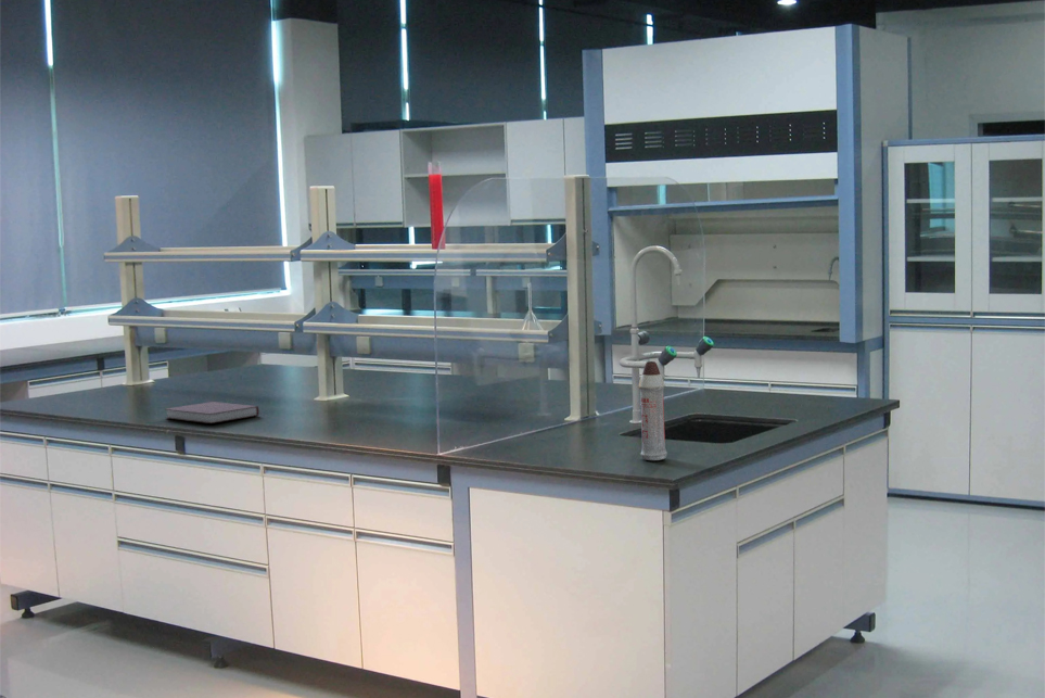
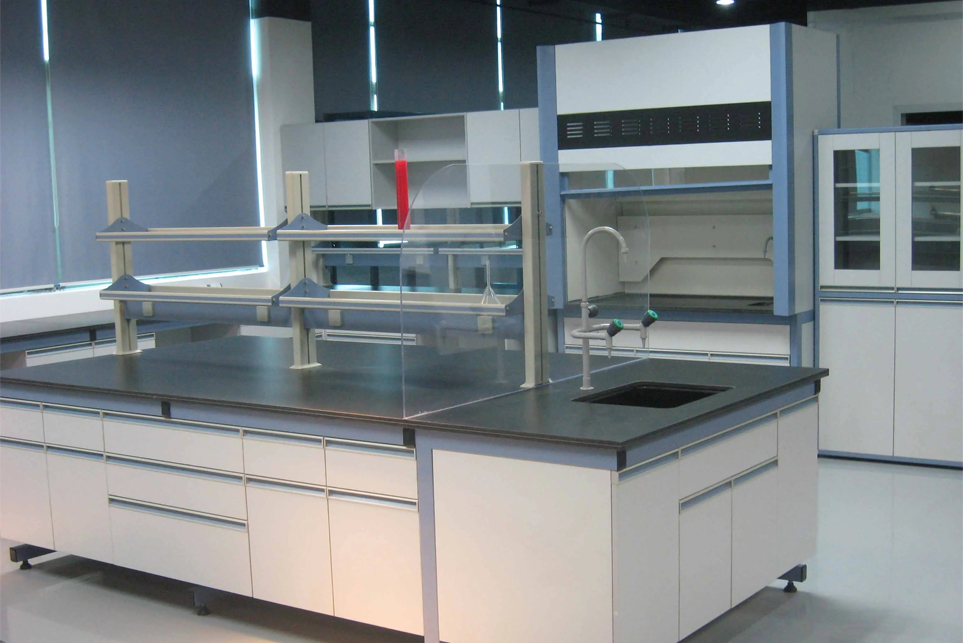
- notebook [165,401,260,424]
- spray bottle [638,360,668,461]
